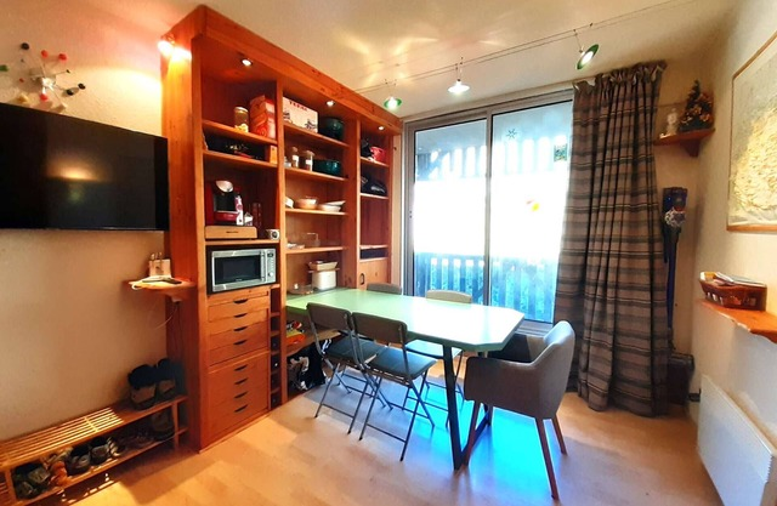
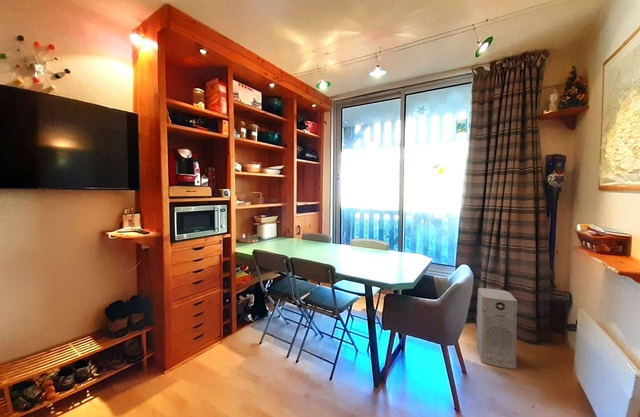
+ air purifier [475,287,518,370]
